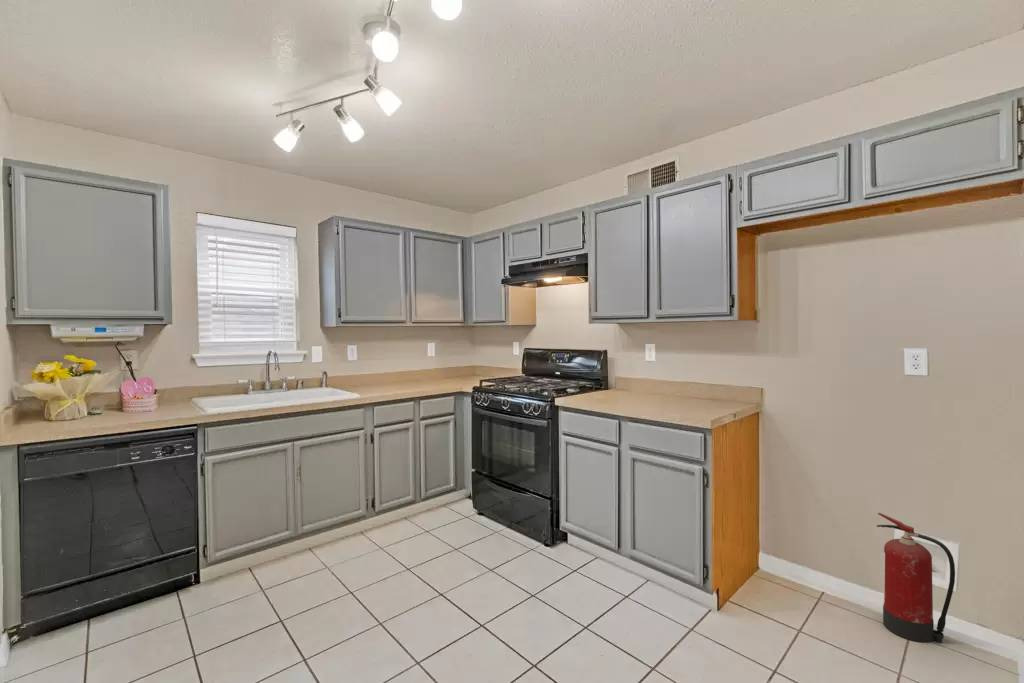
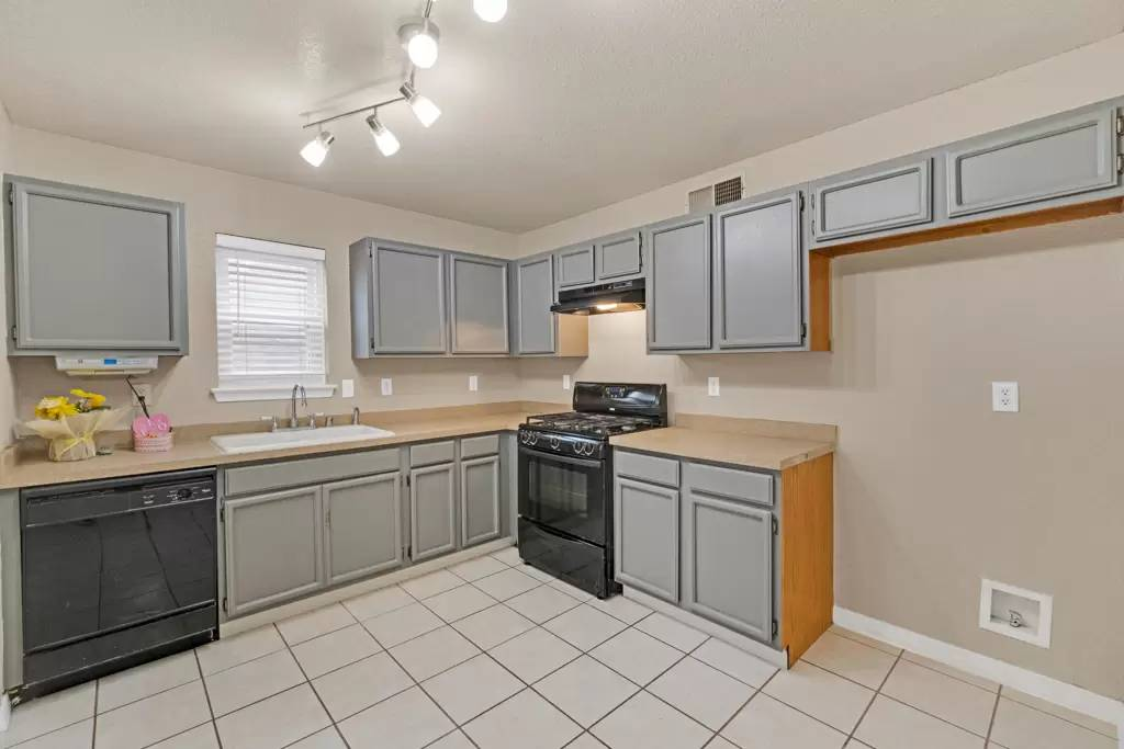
- fire extinguisher [876,512,956,644]
